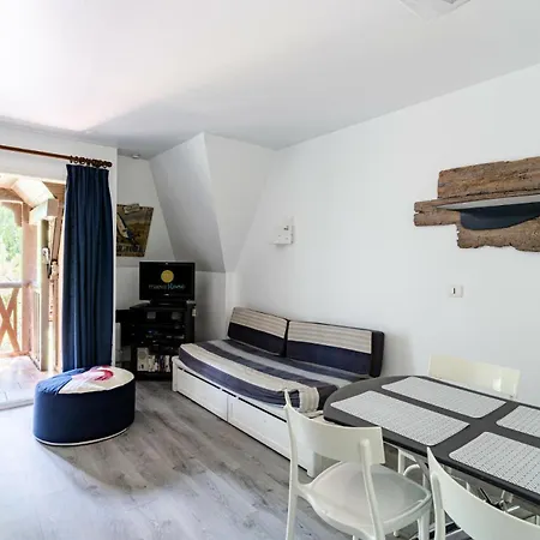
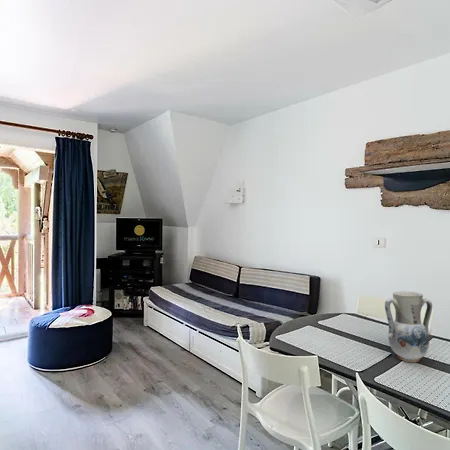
+ vase [384,290,433,363]
